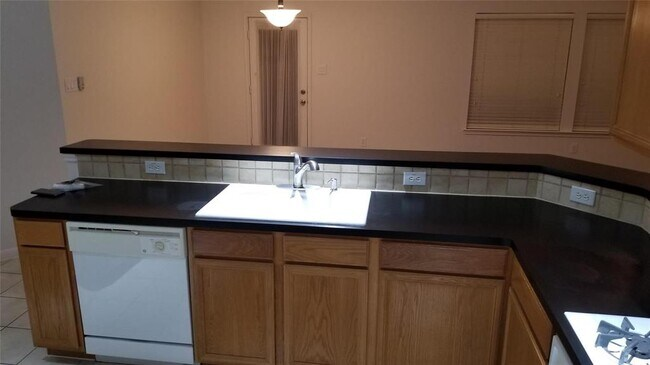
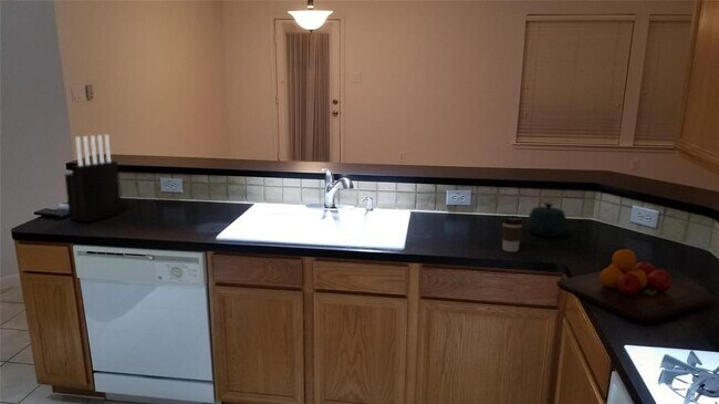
+ chopping board [555,248,717,322]
+ knife block [64,134,123,224]
+ coffee cup [501,215,524,252]
+ teapot [525,201,569,237]
